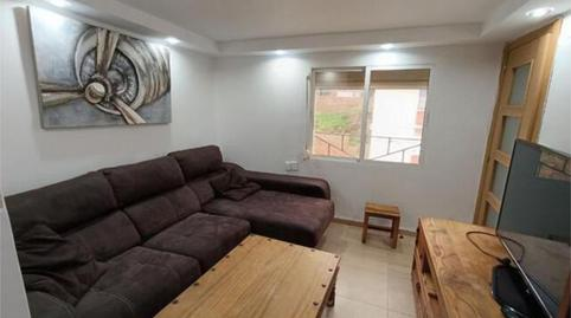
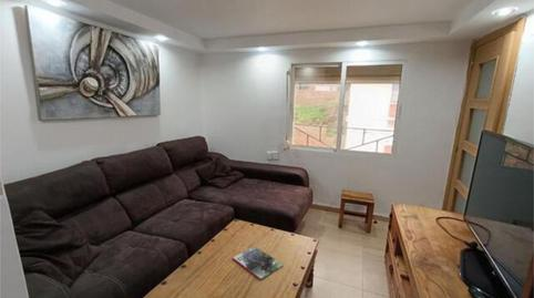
+ magazine [232,246,285,280]
